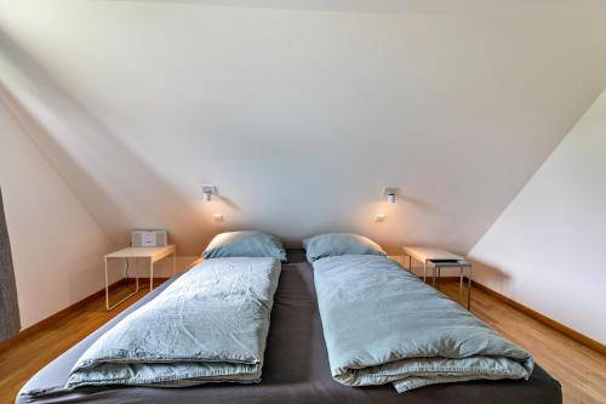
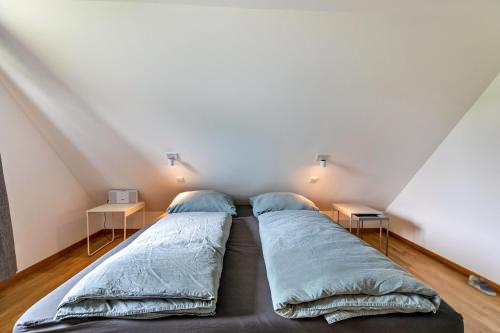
+ sneaker [467,274,497,296]
